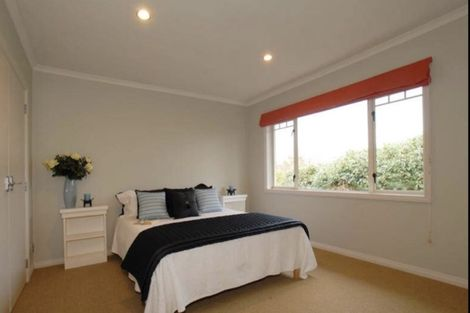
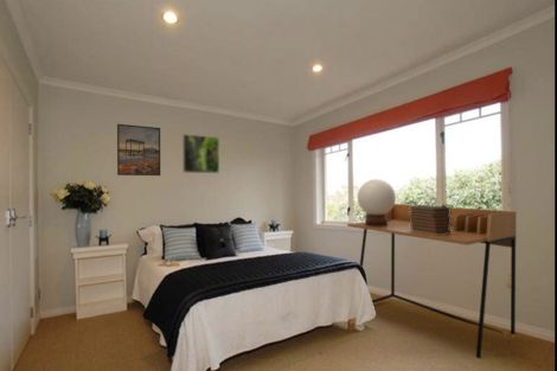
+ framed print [181,133,220,174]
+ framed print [116,123,161,177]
+ desk [346,203,517,359]
+ book stack [409,204,452,235]
+ table lamp [357,178,397,226]
